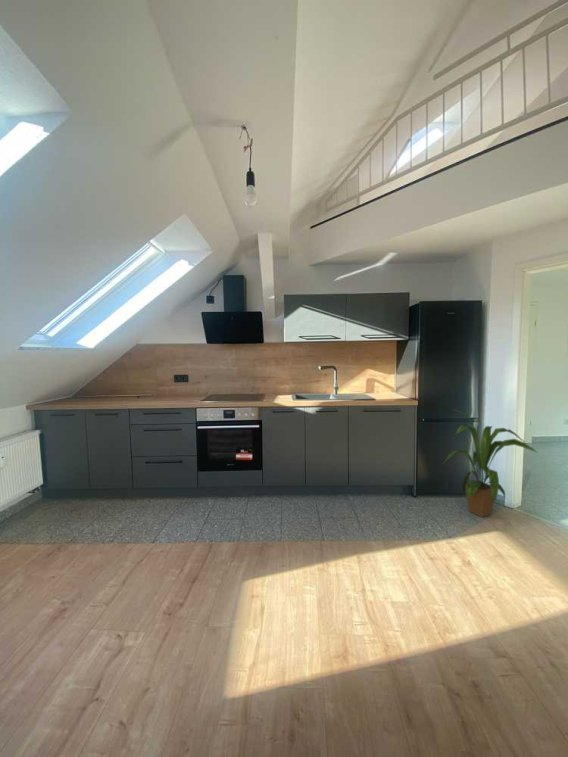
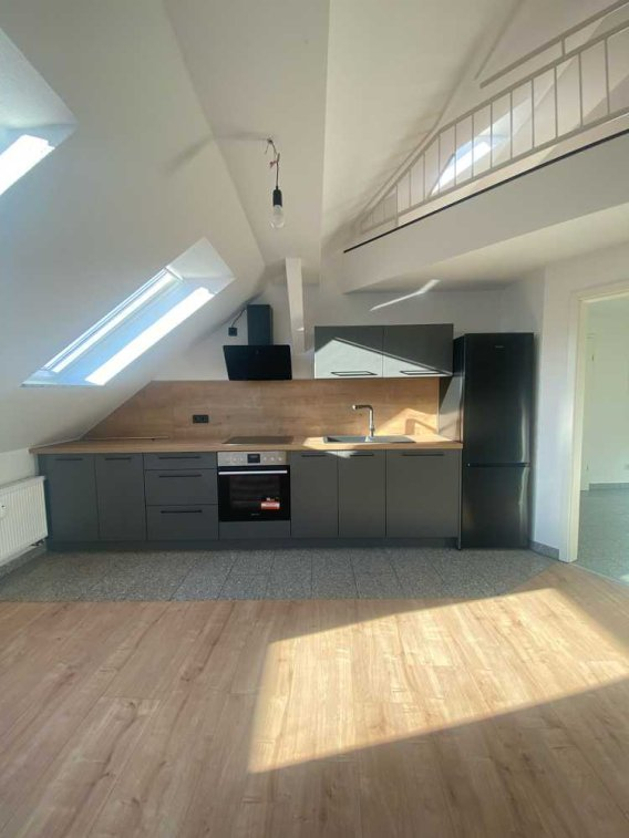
- house plant [441,409,539,518]
